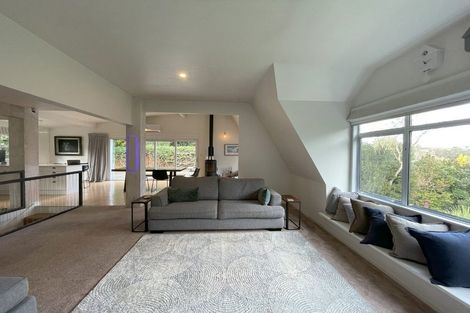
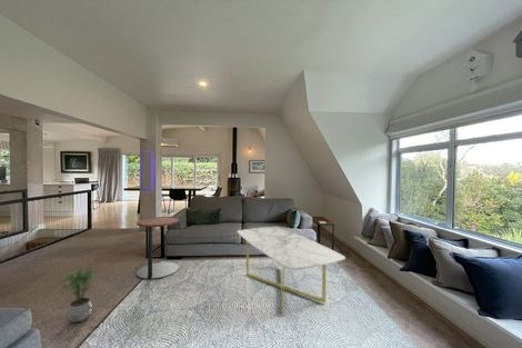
+ potted plant [58,265,100,325]
+ coffee table [235,226,347,317]
+ side table [135,216,180,280]
